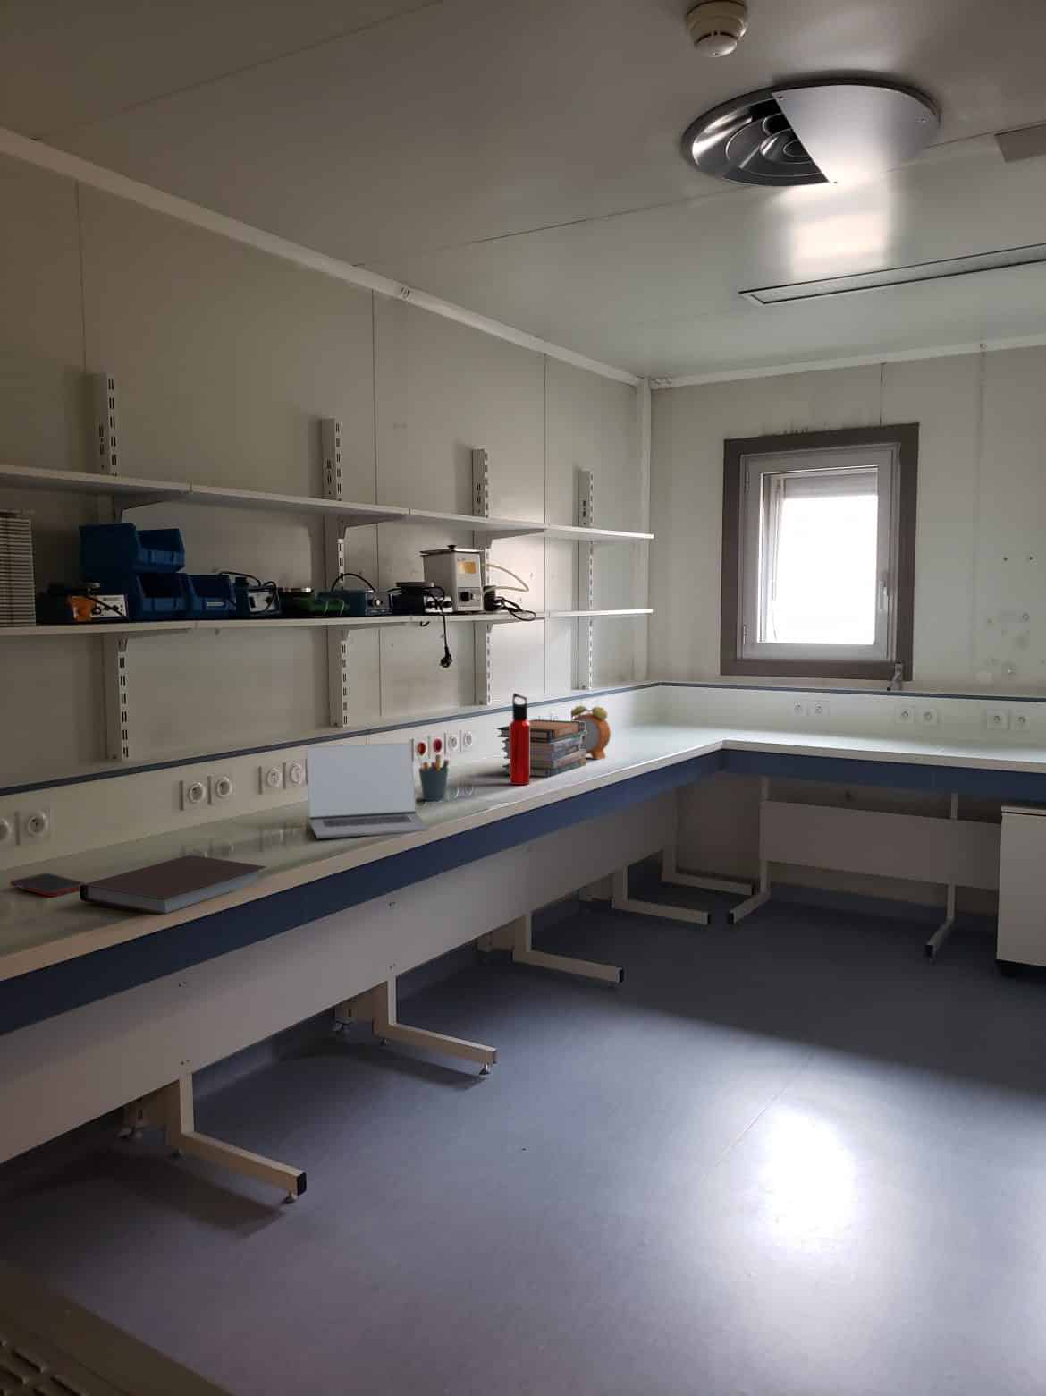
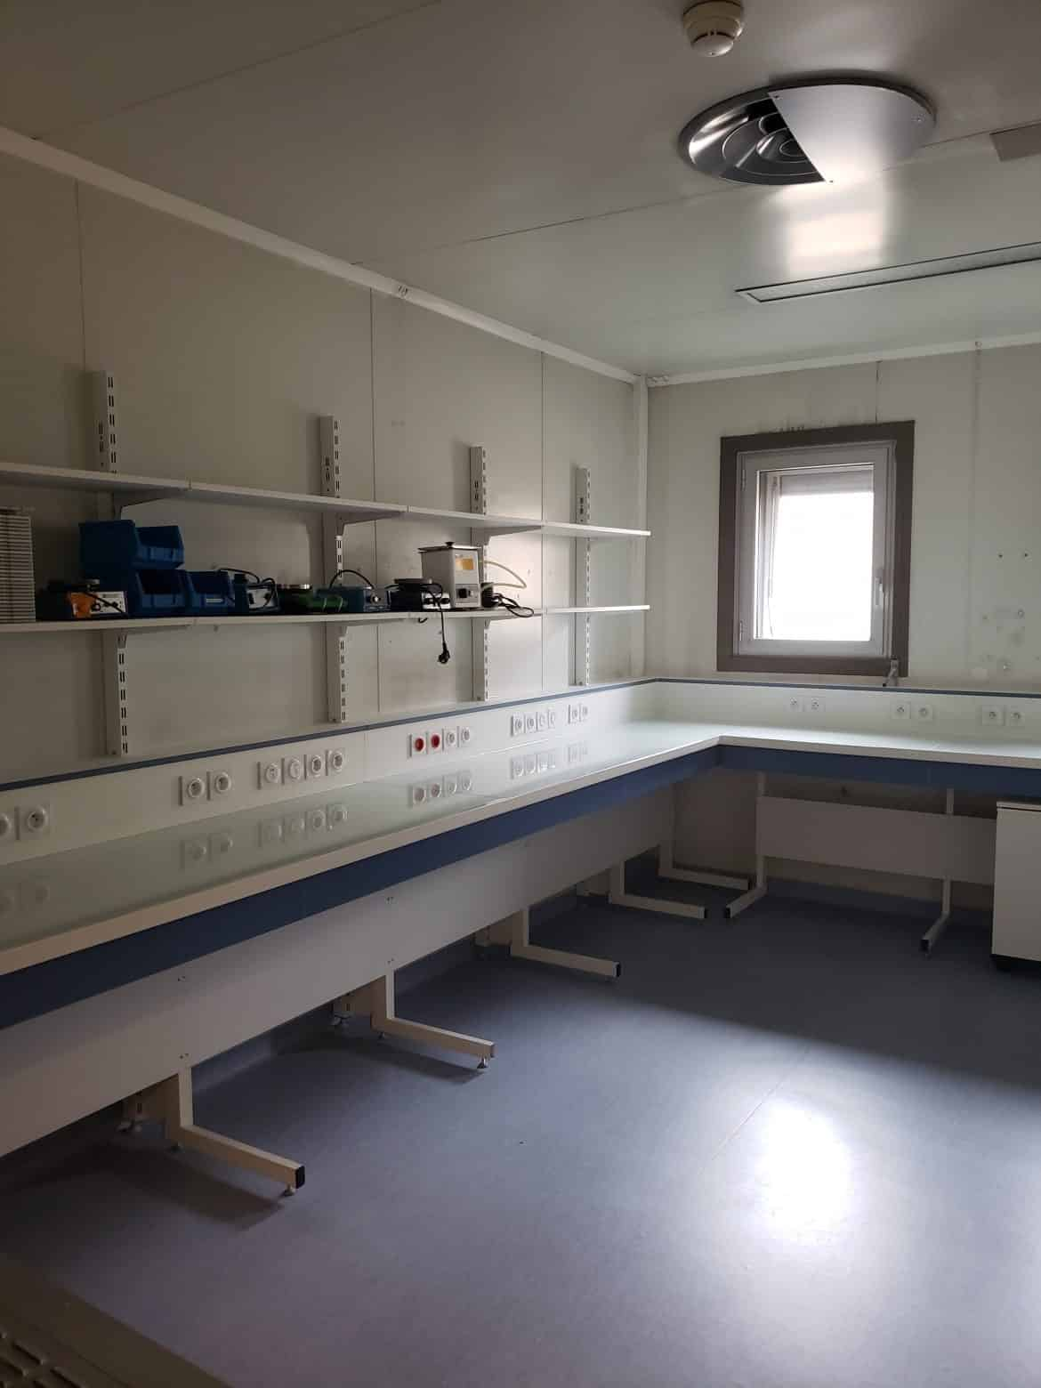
- book stack [497,719,588,778]
- notebook [79,854,267,917]
- water bottle [509,691,531,786]
- pen holder [416,751,450,801]
- laptop [304,742,432,840]
- alarm clock [570,696,612,761]
- cell phone [9,873,87,898]
